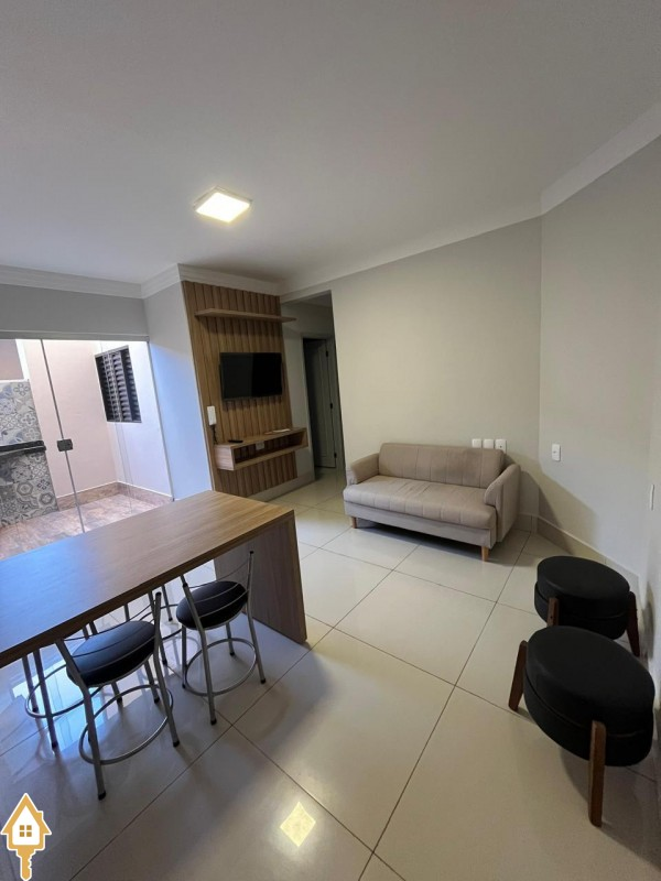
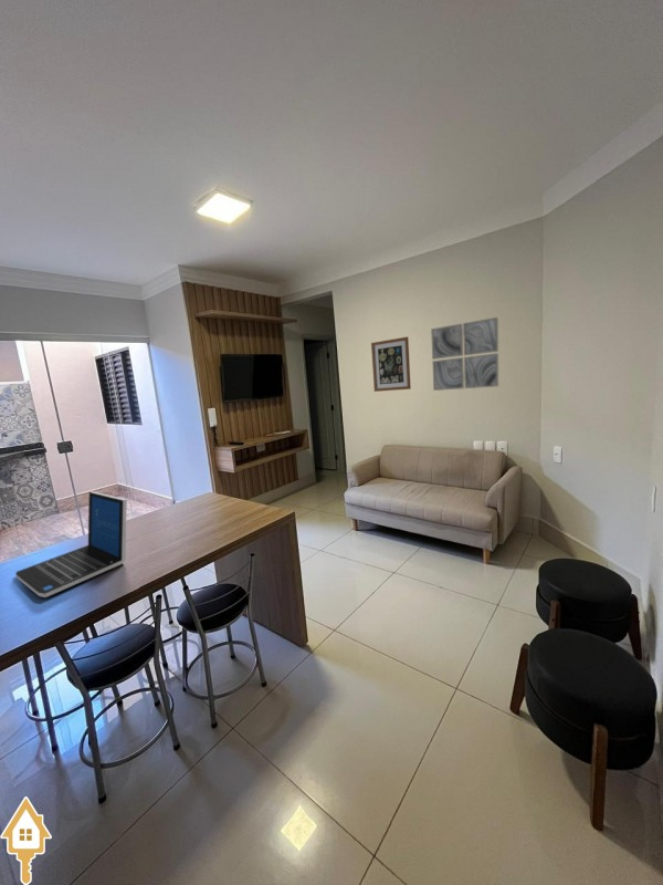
+ laptop [14,490,128,598]
+ wall art [370,335,412,393]
+ wall art [430,316,499,392]
